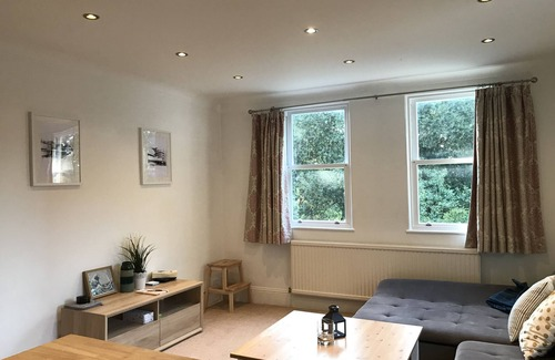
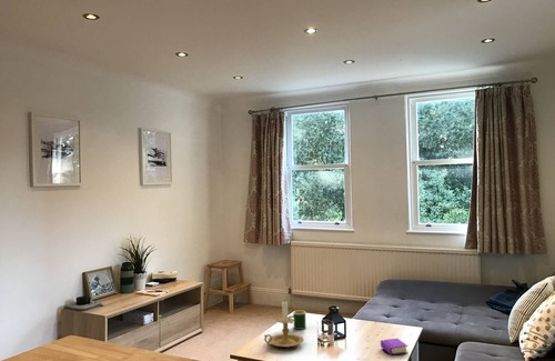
+ candle holder [263,299,304,349]
+ book [380,337,410,357]
+ mug [287,309,307,331]
